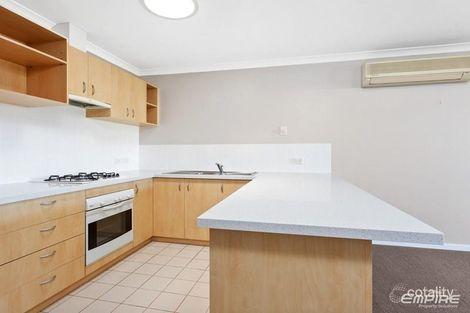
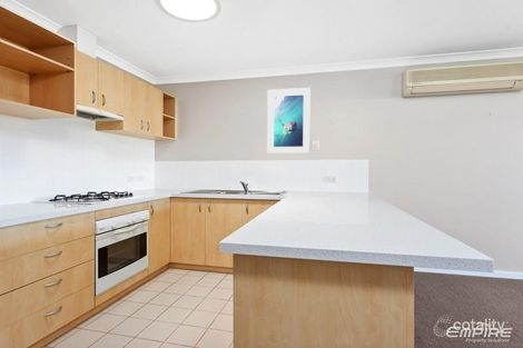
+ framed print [266,87,312,155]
